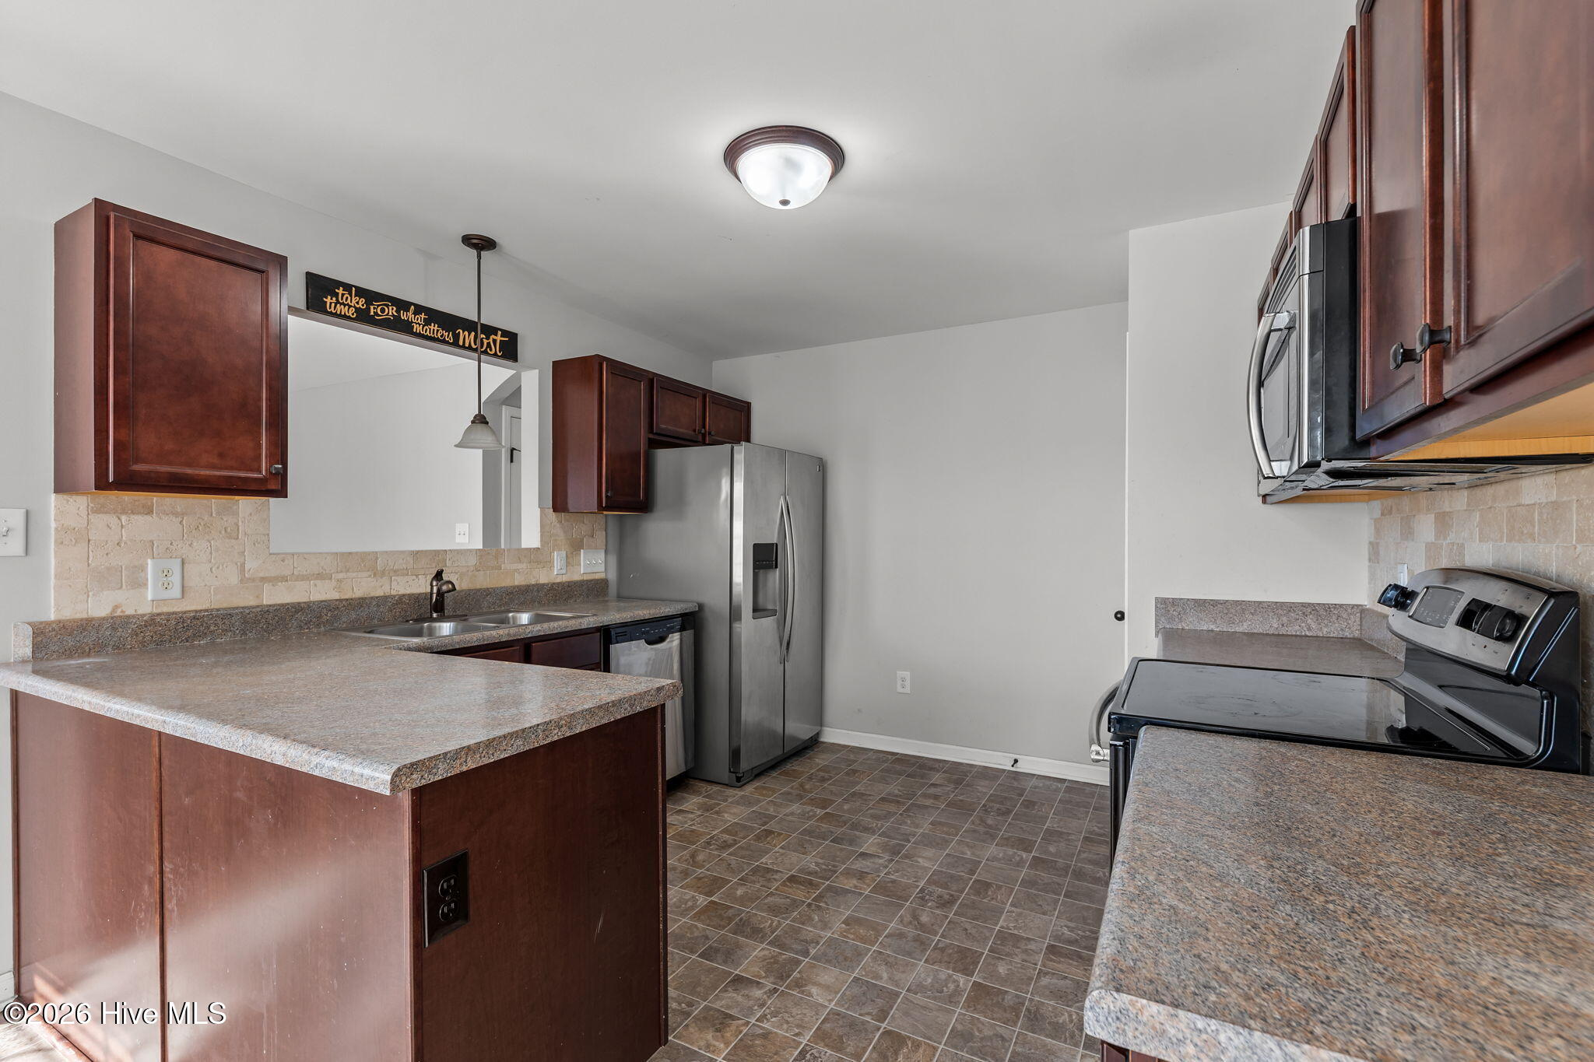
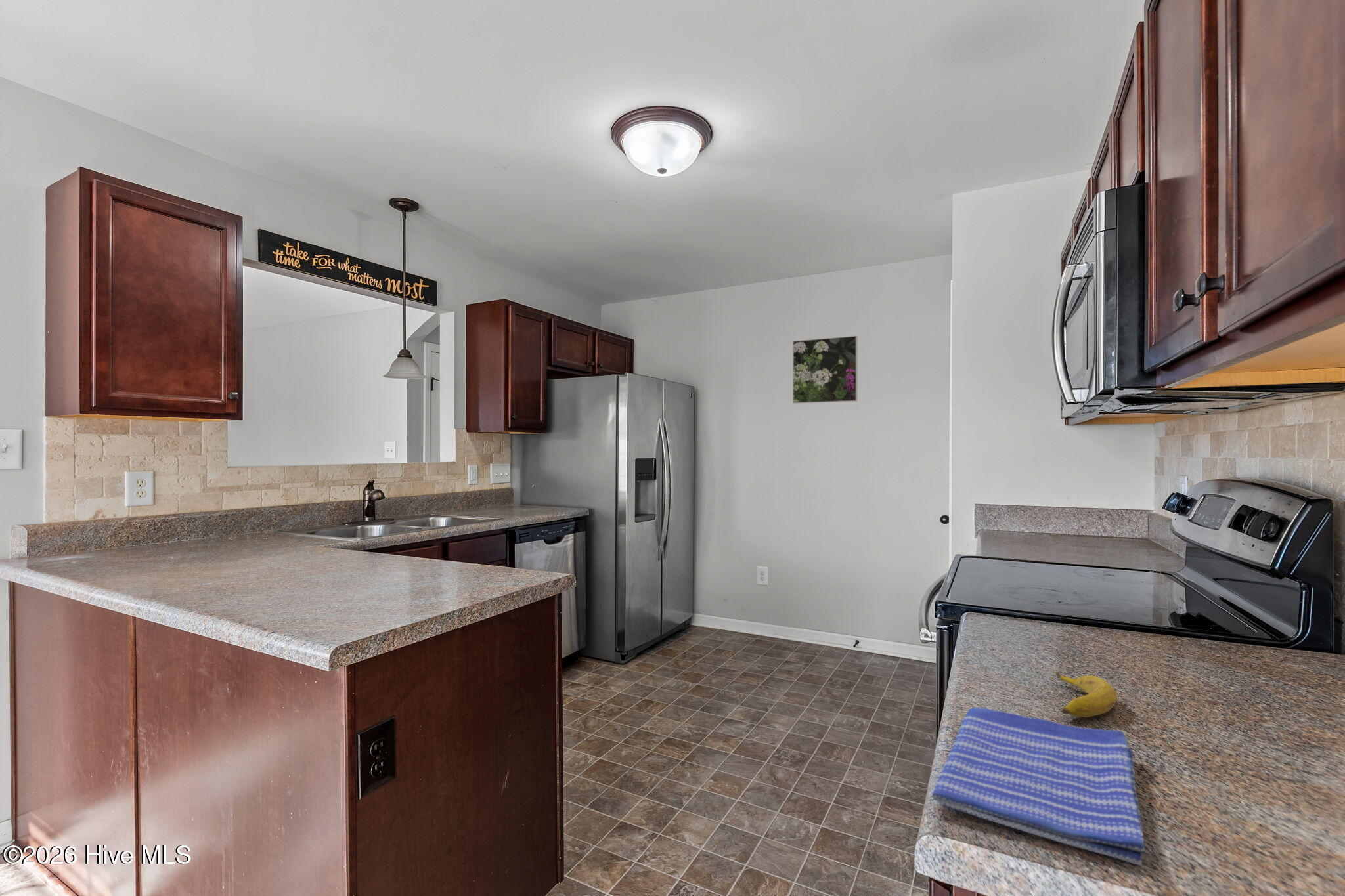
+ banana [1055,668,1118,718]
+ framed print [792,335,858,404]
+ dish towel [931,707,1145,866]
